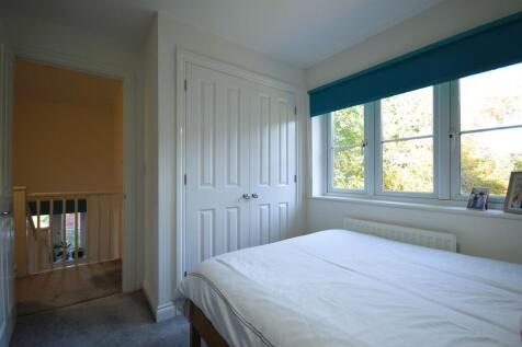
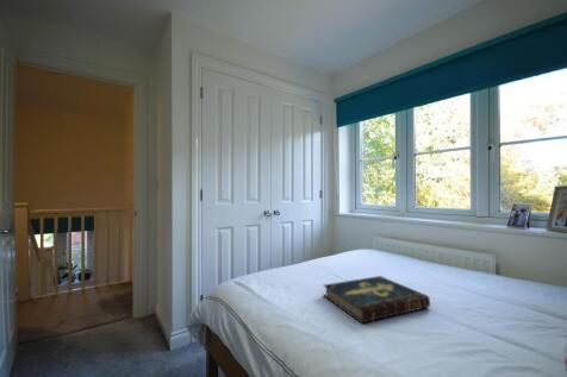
+ book [322,275,431,325]
